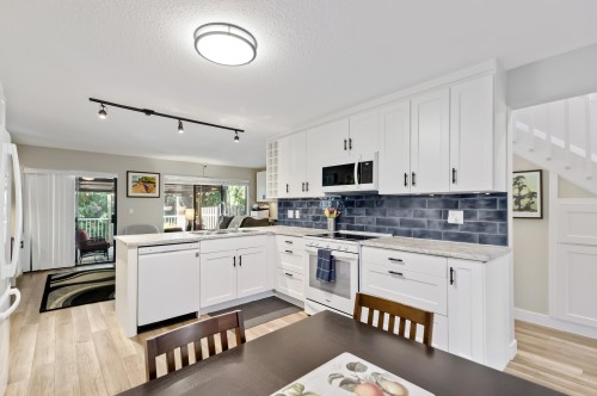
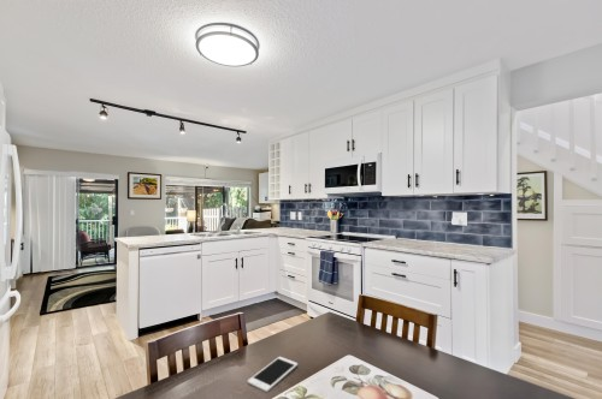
+ cell phone [247,356,299,393]
